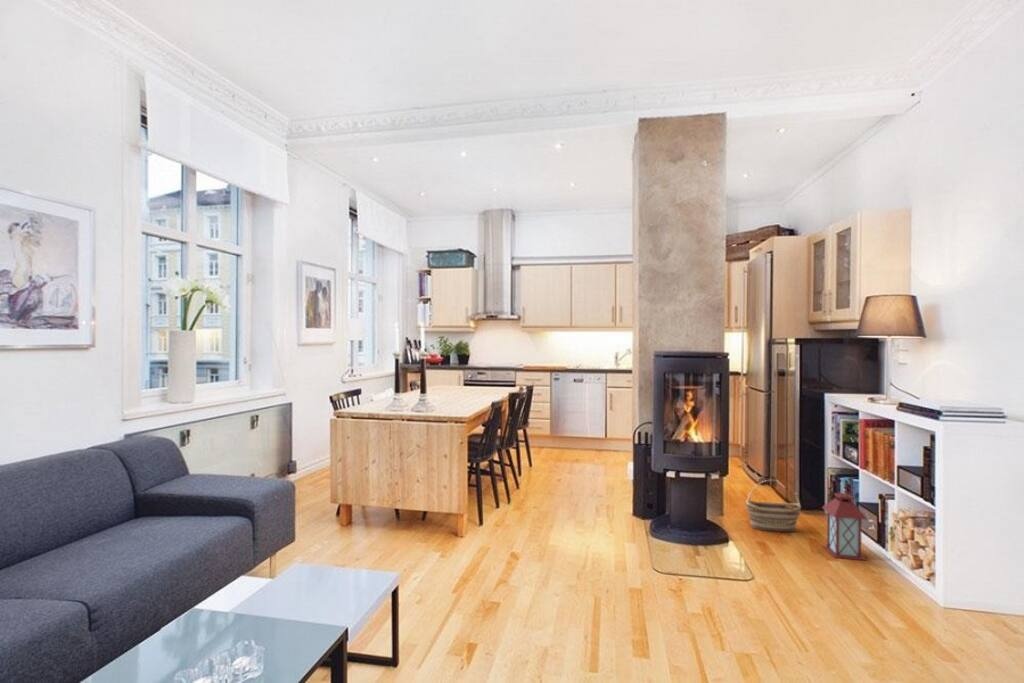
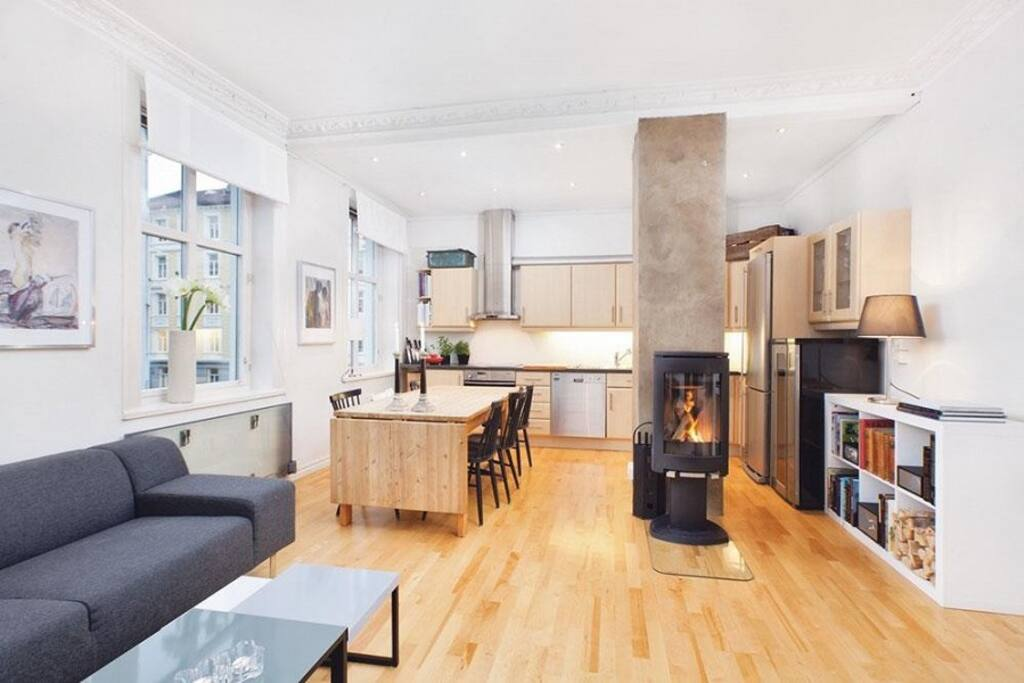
- basket [745,479,802,533]
- lantern [821,479,869,561]
